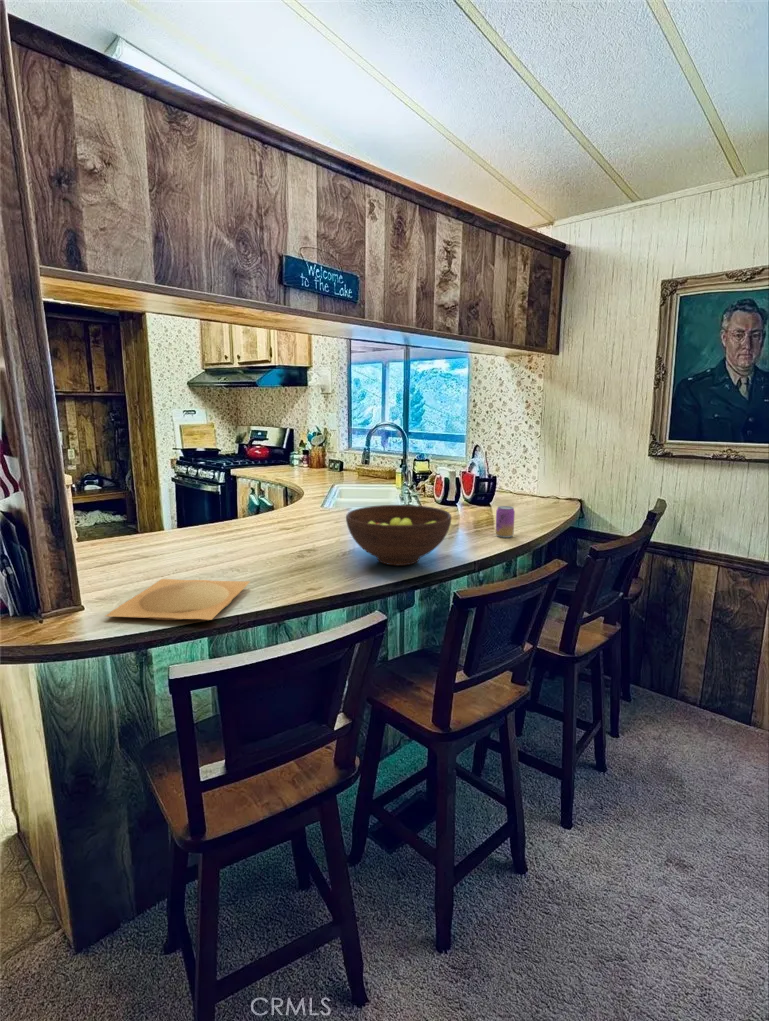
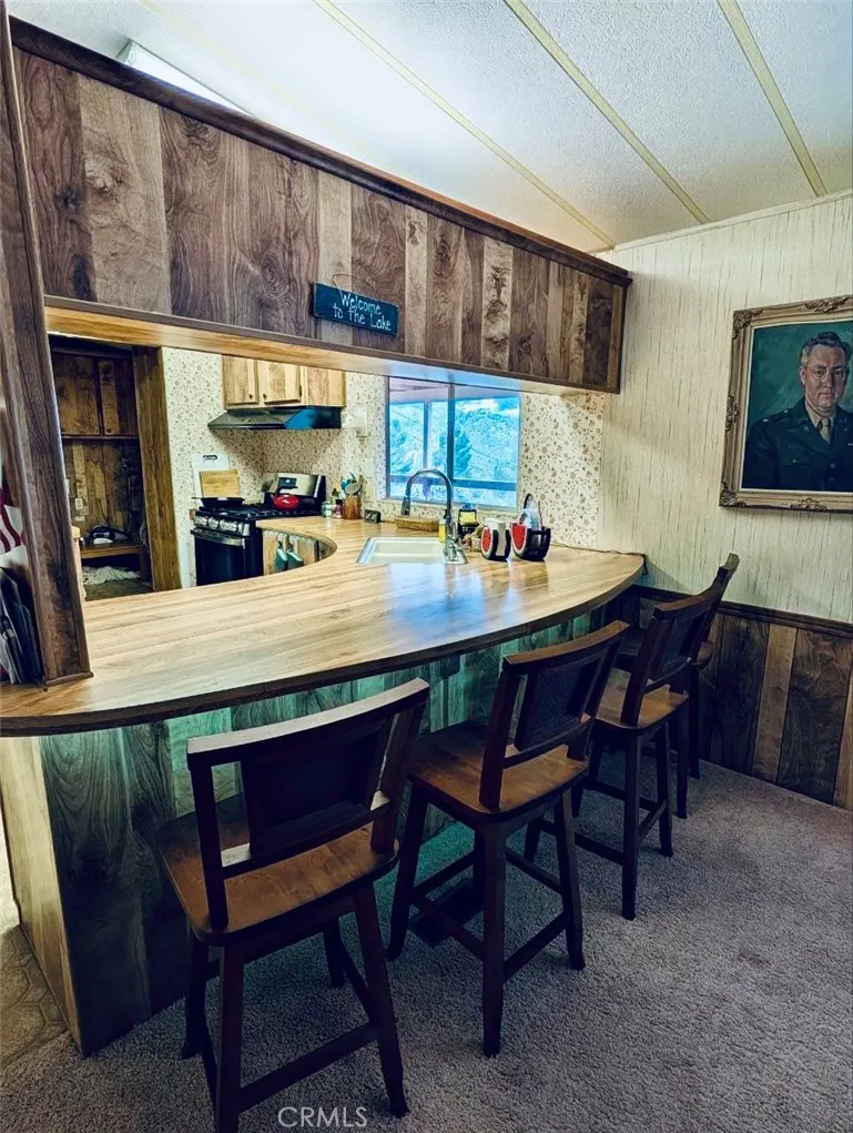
- plate [105,578,251,621]
- fruit bowl [345,504,452,567]
- beer can [495,505,516,539]
